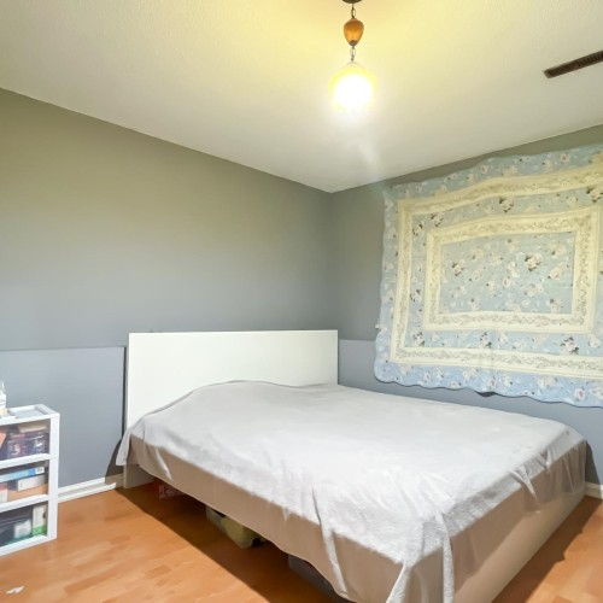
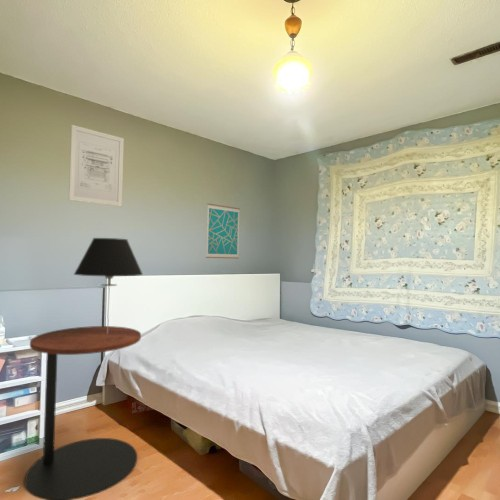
+ table lamp [73,237,144,334]
+ wall art [205,202,241,259]
+ wall art [68,124,125,207]
+ side table [24,325,142,500]
